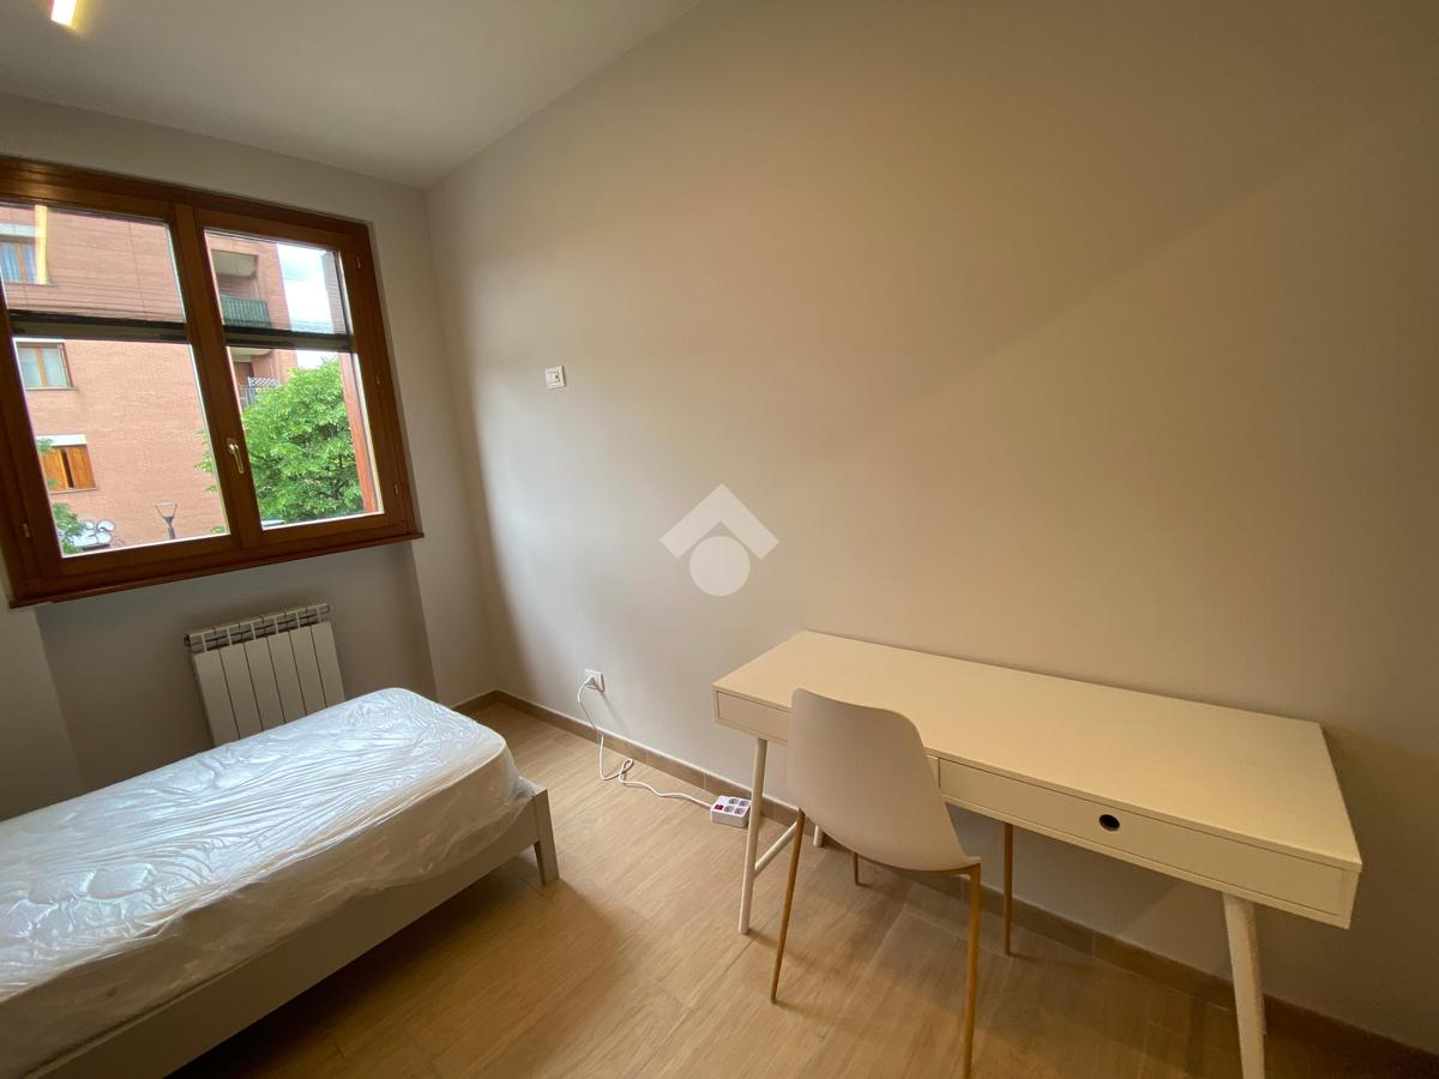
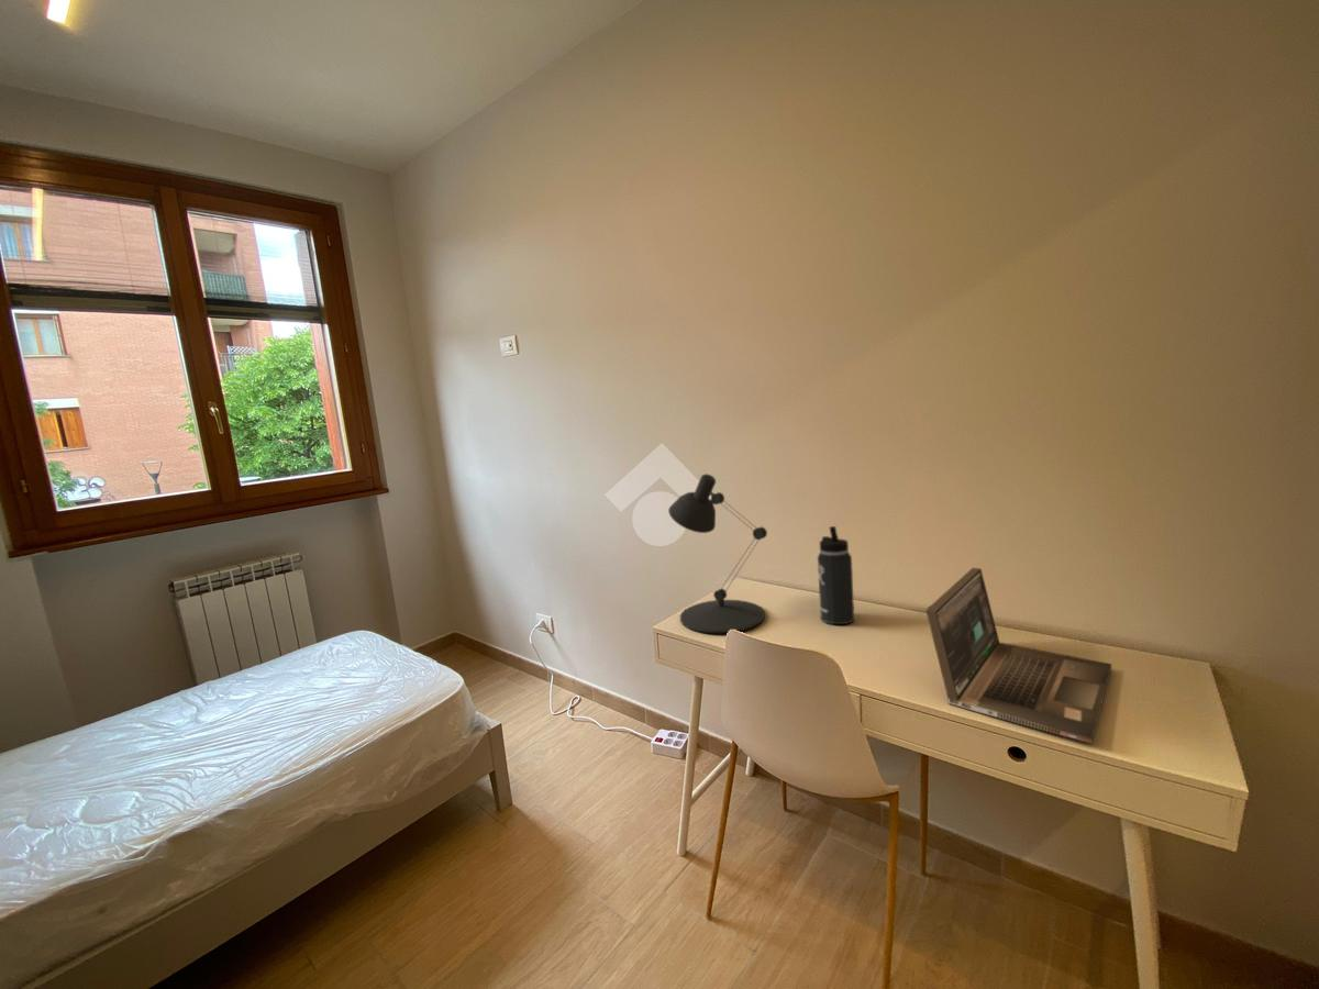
+ thermos bottle [817,525,855,625]
+ laptop [924,567,1112,745]
+ desk lamp [667,473,768,634]
